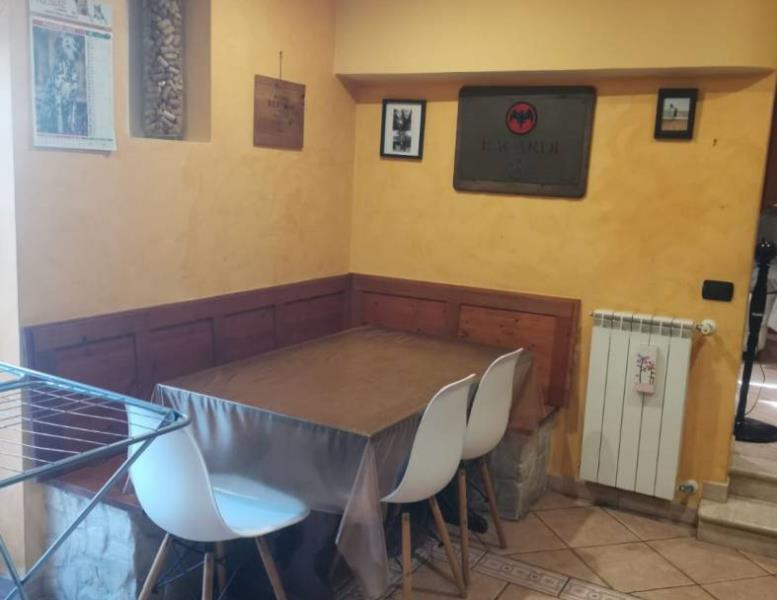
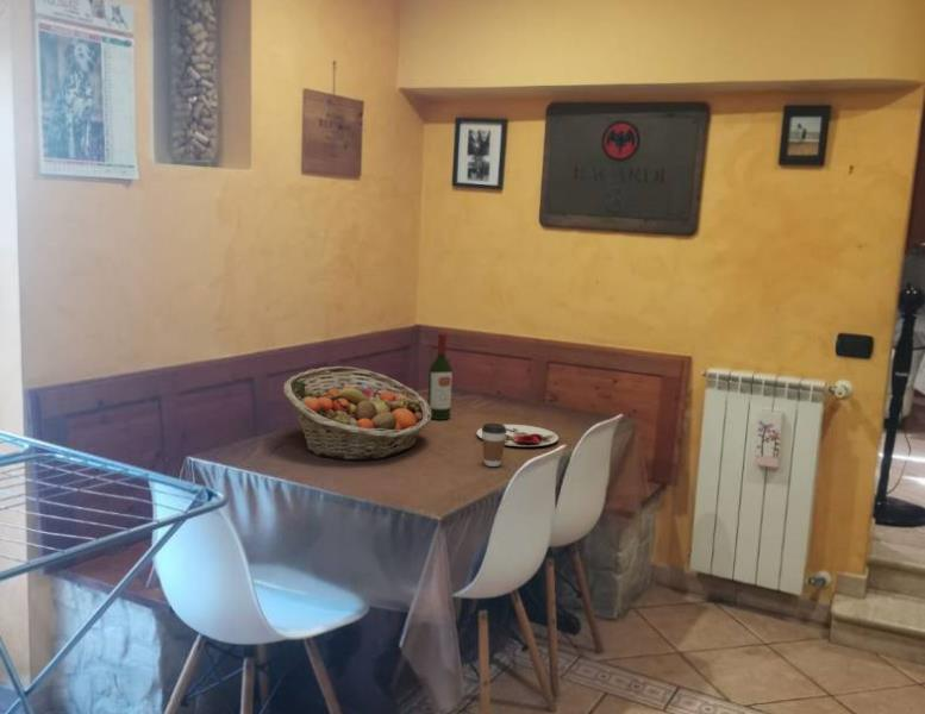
+ coffee cup [481,422,507,468]
+ fruit basket [282,365,432,462]
+ wine bottle [427,332,454,421]
+ plate [475,424,560,447]
